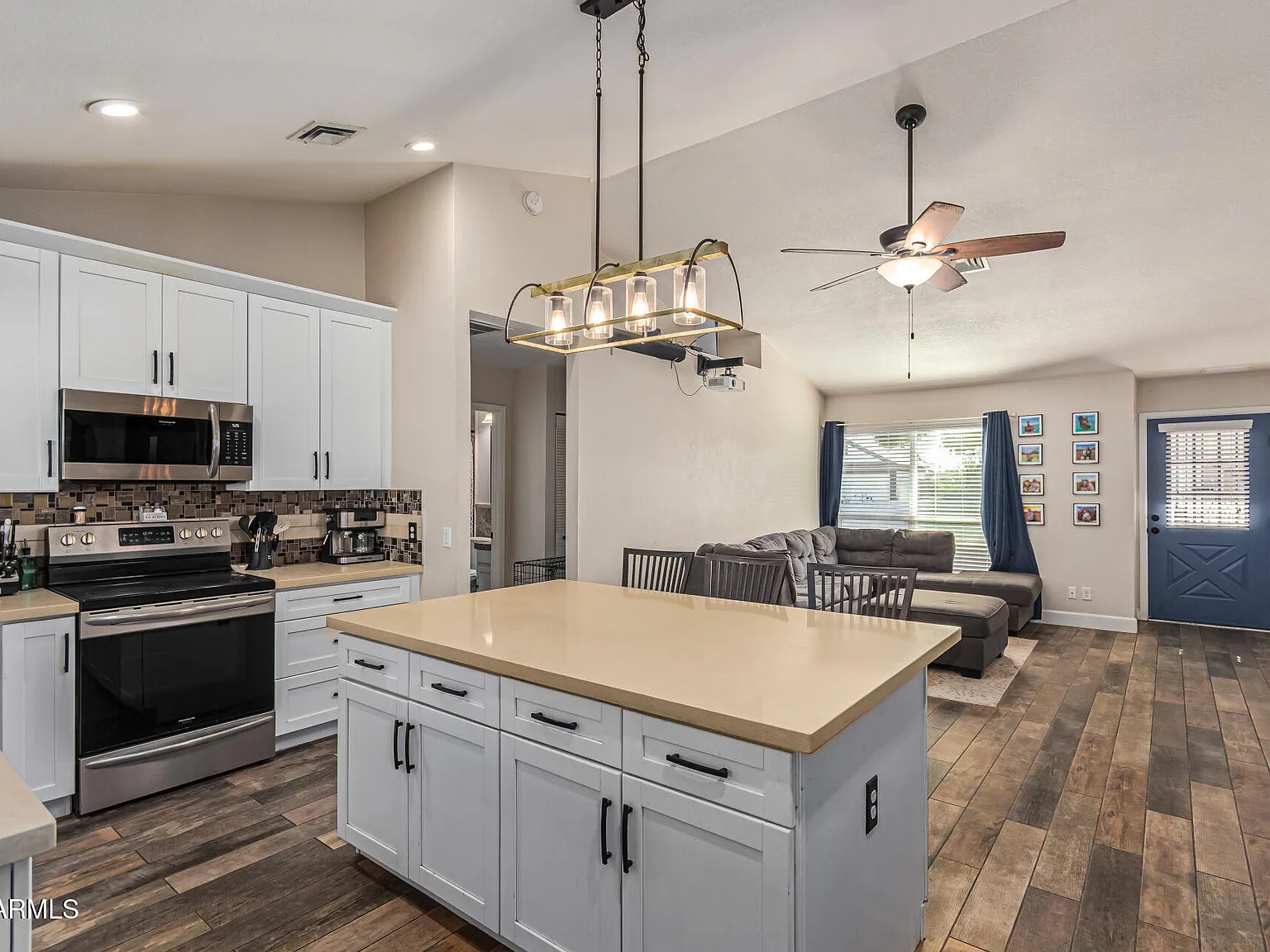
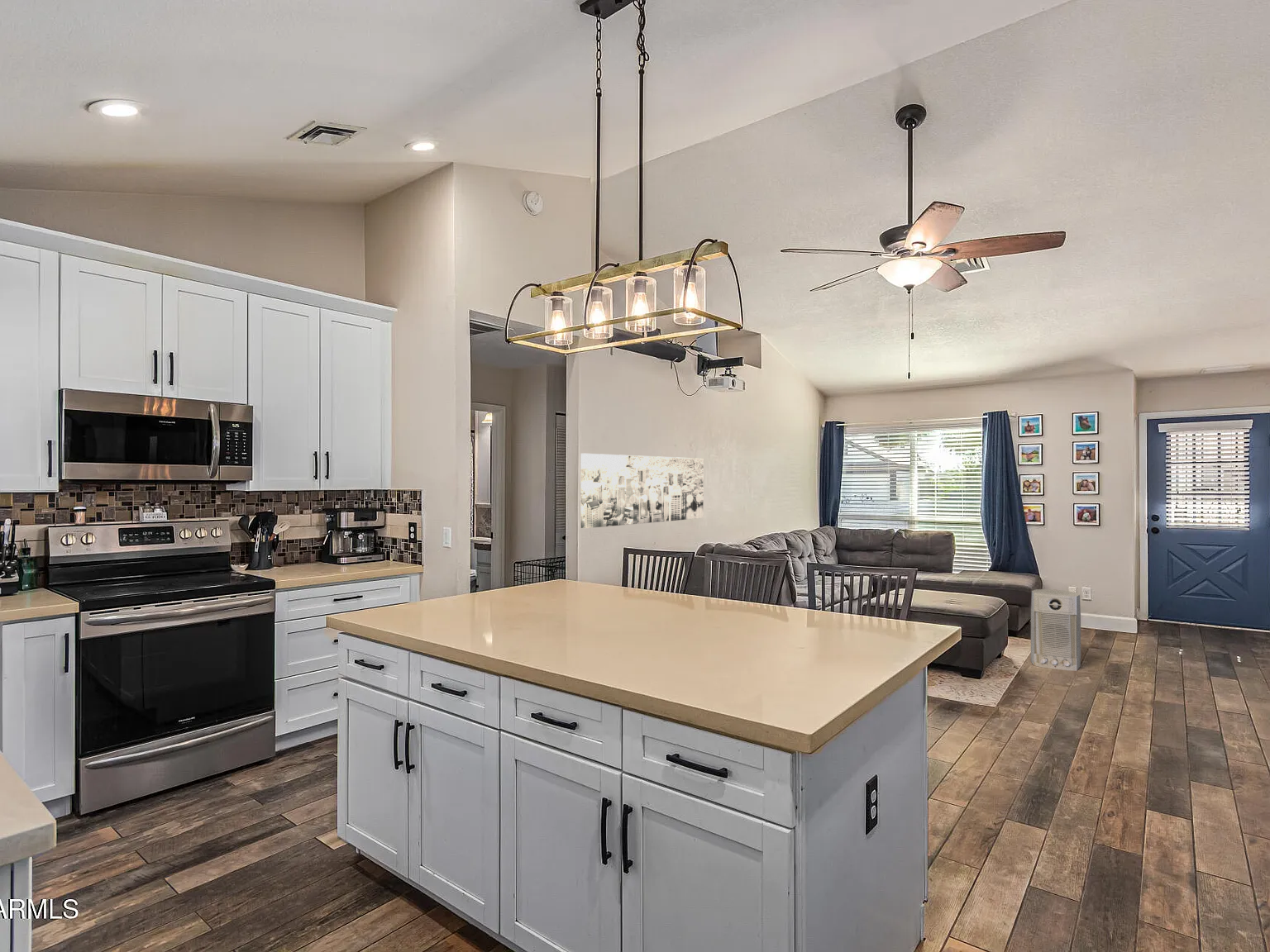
+ air purifier [1030,588,1081,672]
+ wall art [580,453,704,529]
